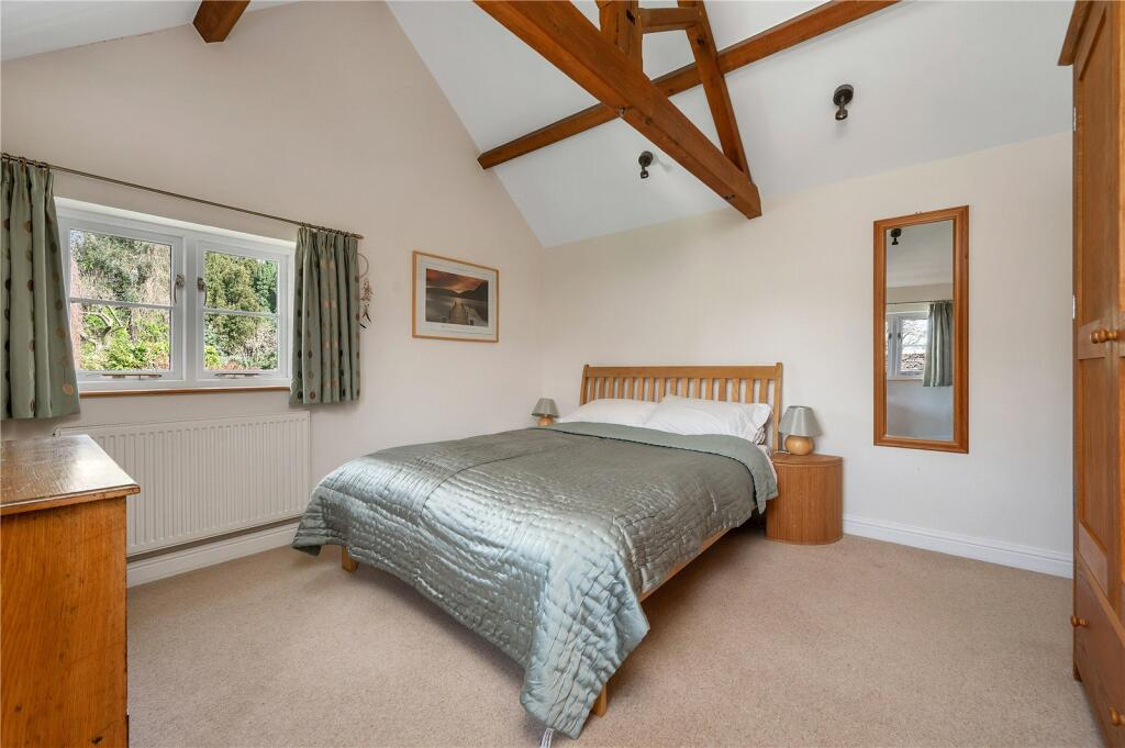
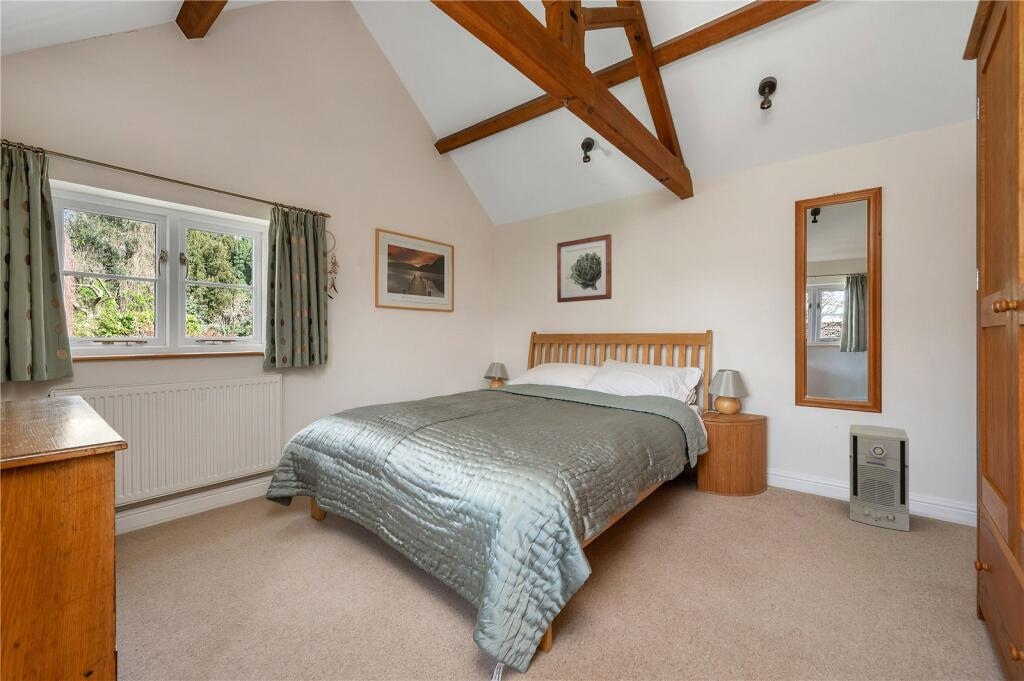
+ air purifier [848,423,910,532]
+ wall art [556,233,613,304]
